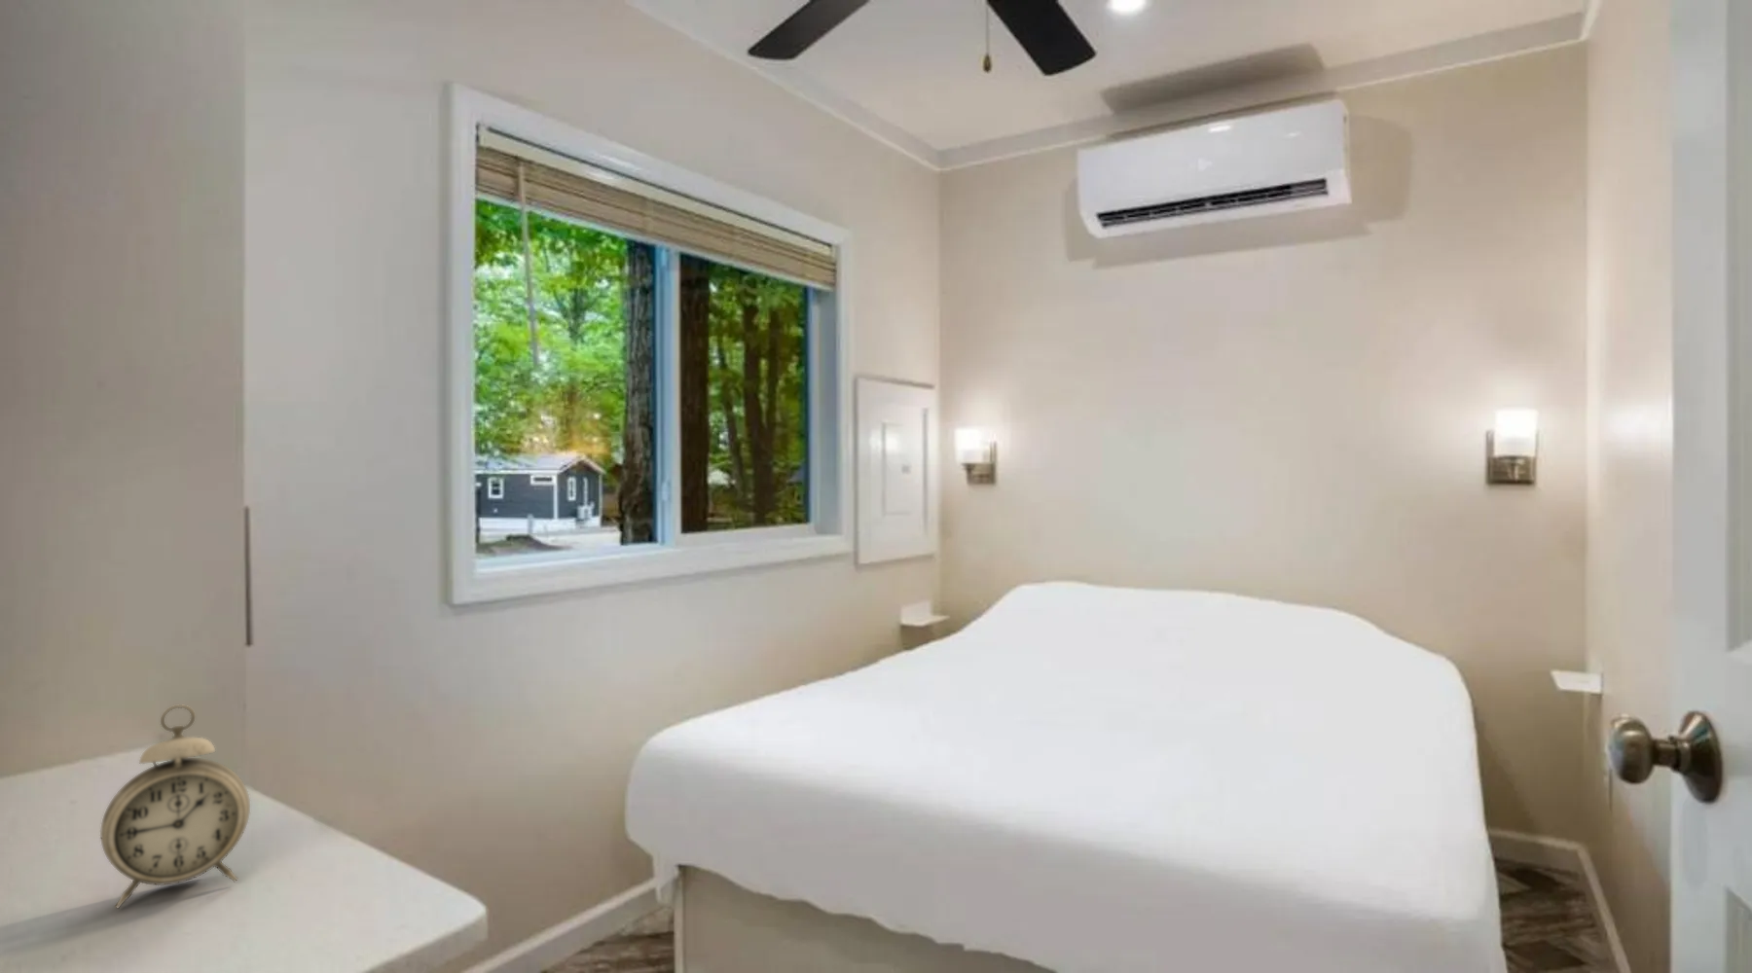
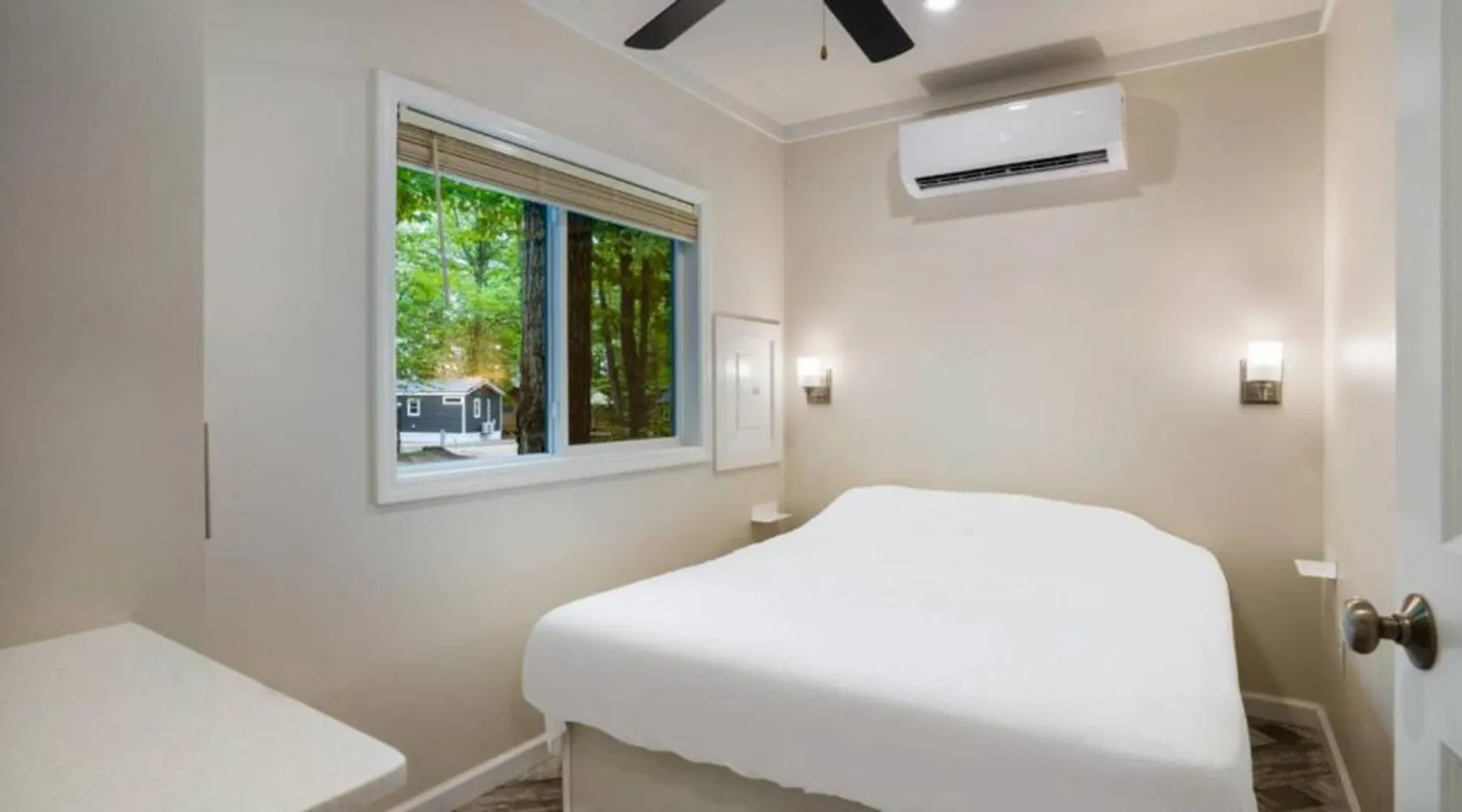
- alarm clock [99,703,252,908]
